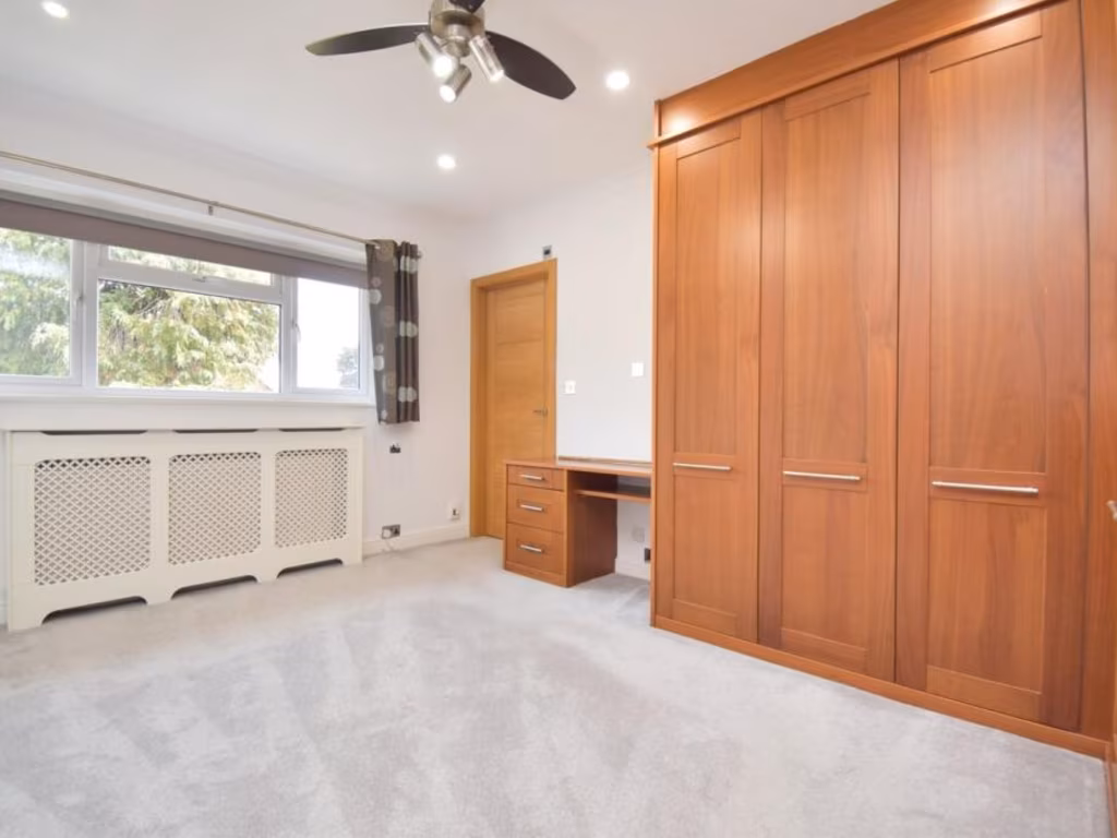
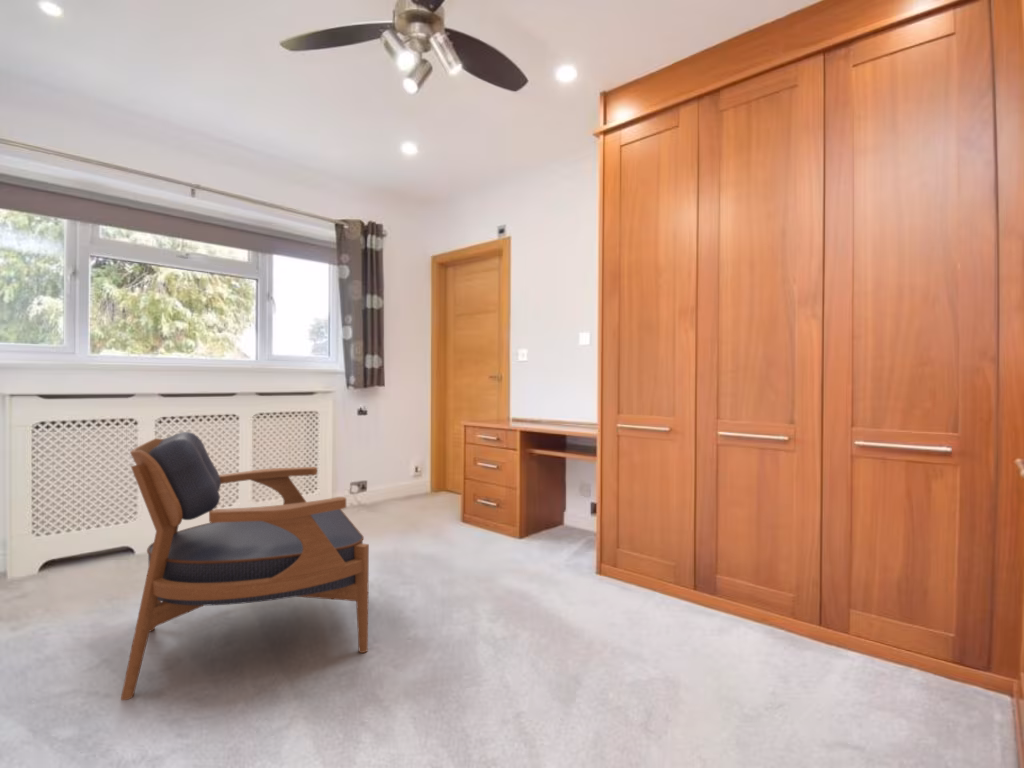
+ armchair [120,431,370,701]
